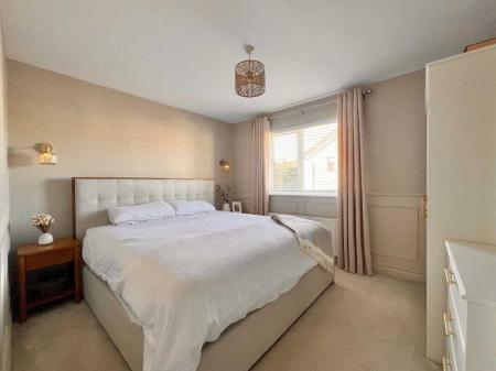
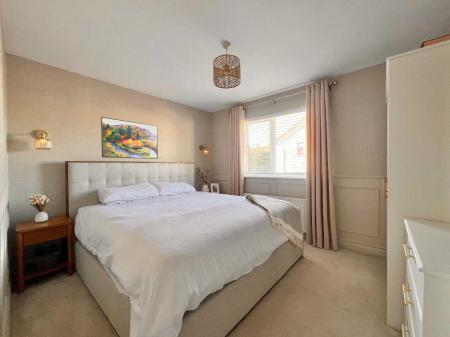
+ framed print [100,116,159,160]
